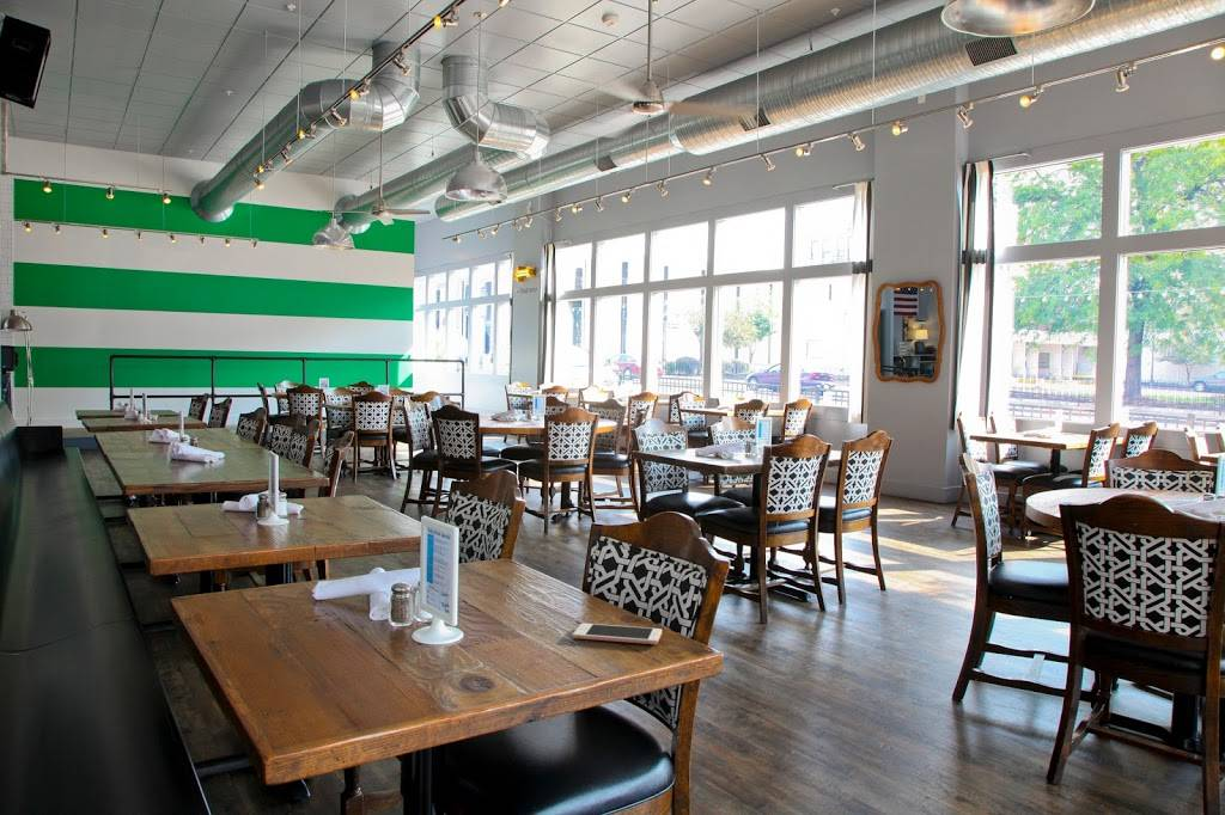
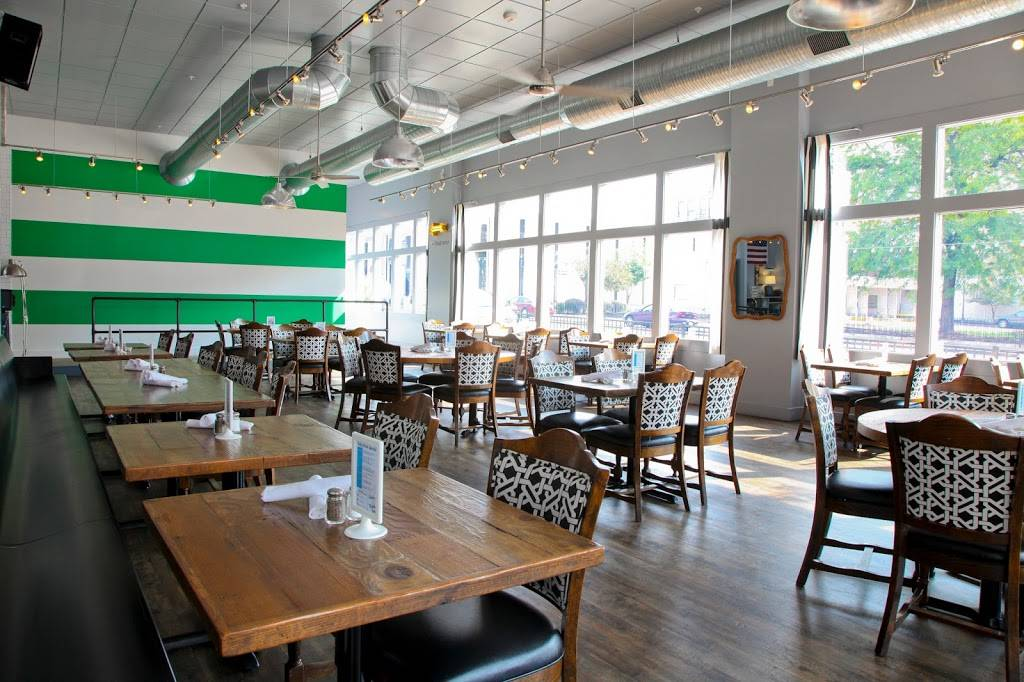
- cell phone [572,623,663,645]
